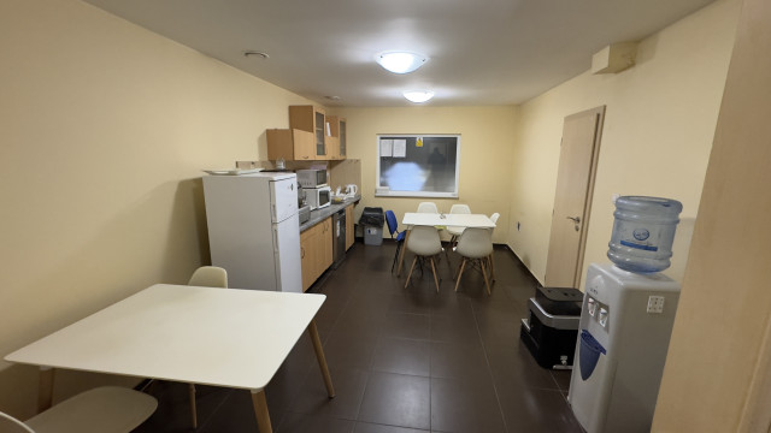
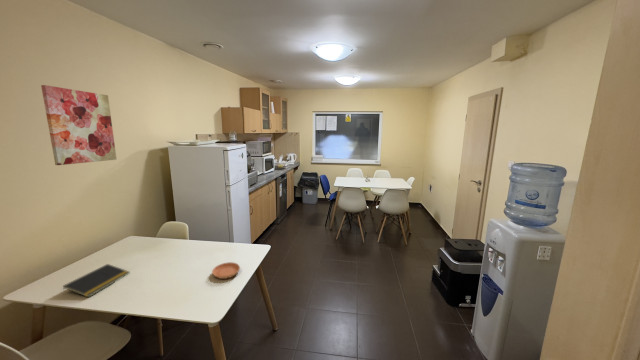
+ wall art [40,84,117,166]
+ saucer [211,261,241,280]
+ notepad [62,263,130,298]
